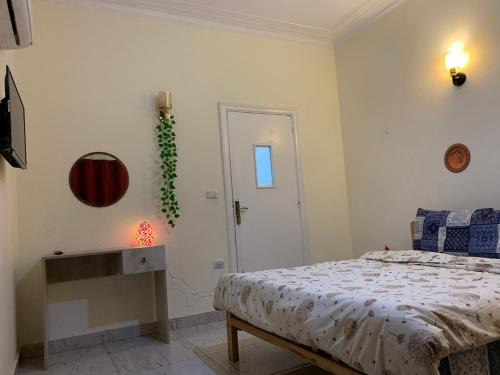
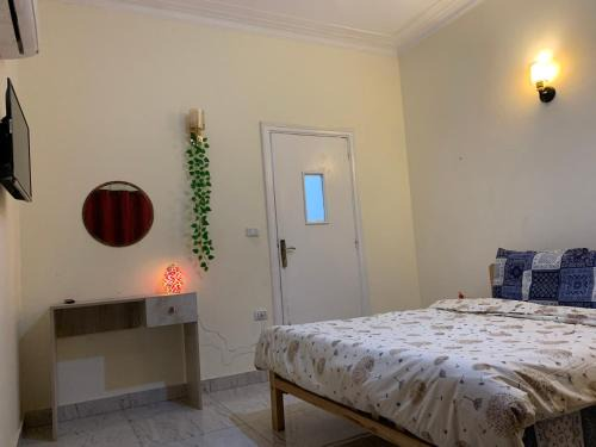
- decorative plate [443,142,472,174]
